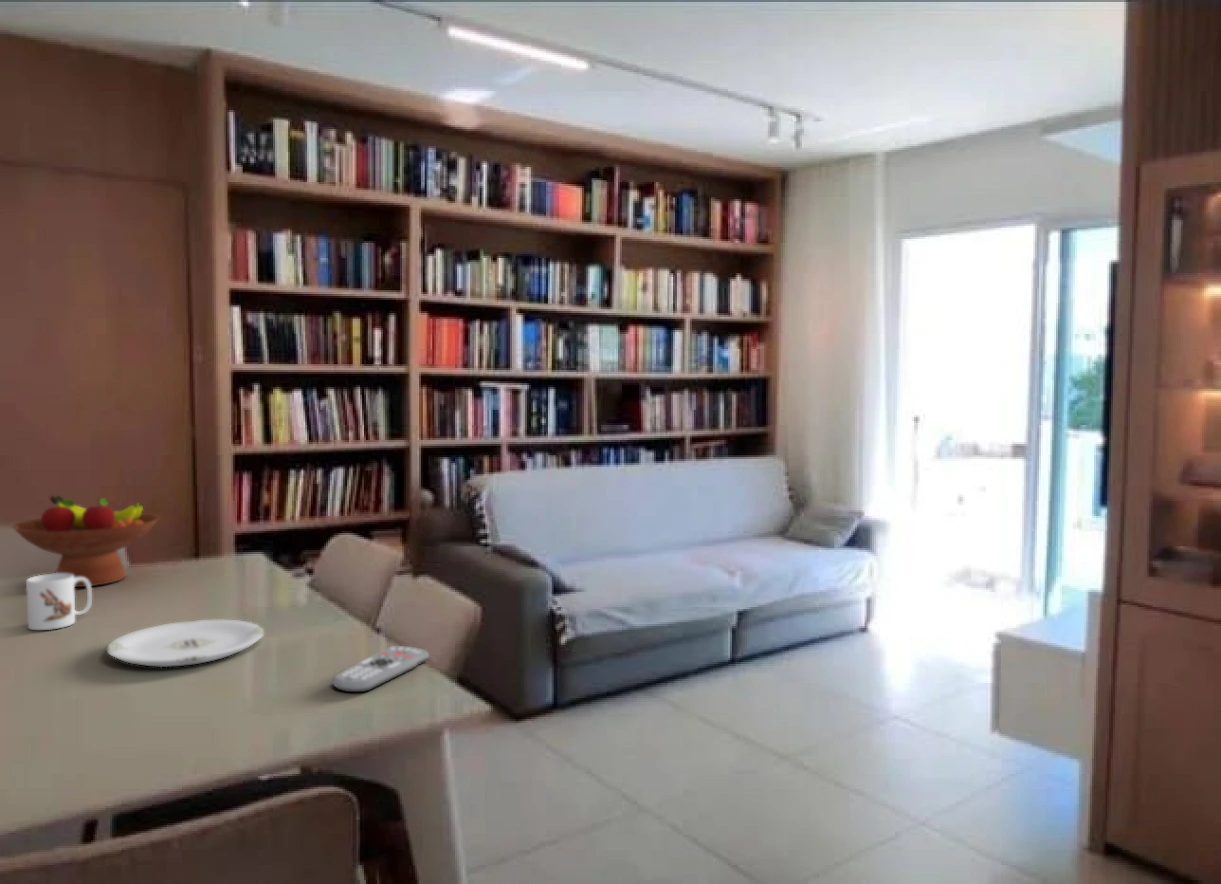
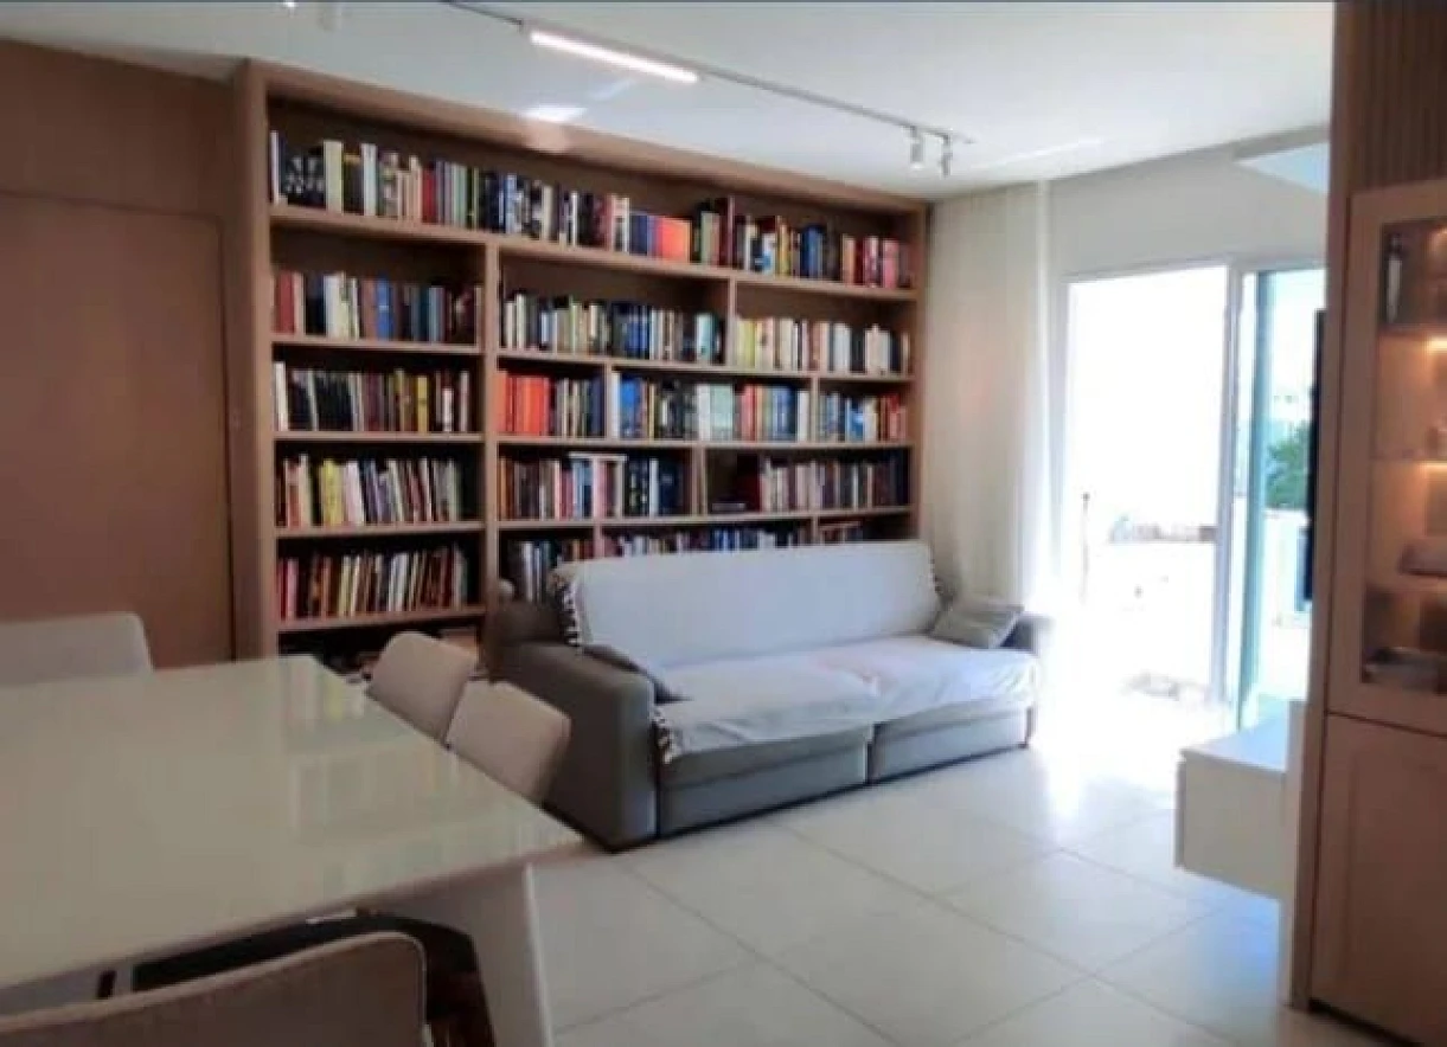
- remote control [332,645,430,693]
- fruit bowl [11,494,161,588]
- mug [25,573,93,631]
- plate [105,619,265,668]
